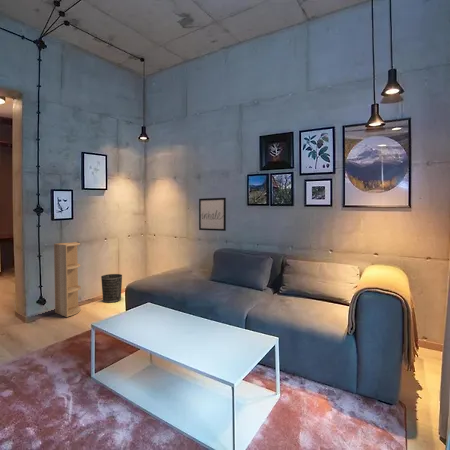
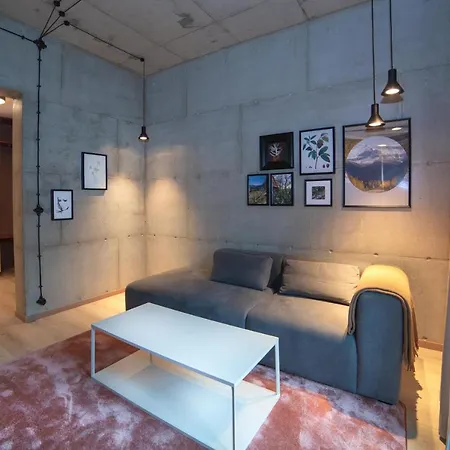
- wastebasket [100,273,123,304]
- wall art [198,197,227,232]
- shelf [53,241,82,318]
